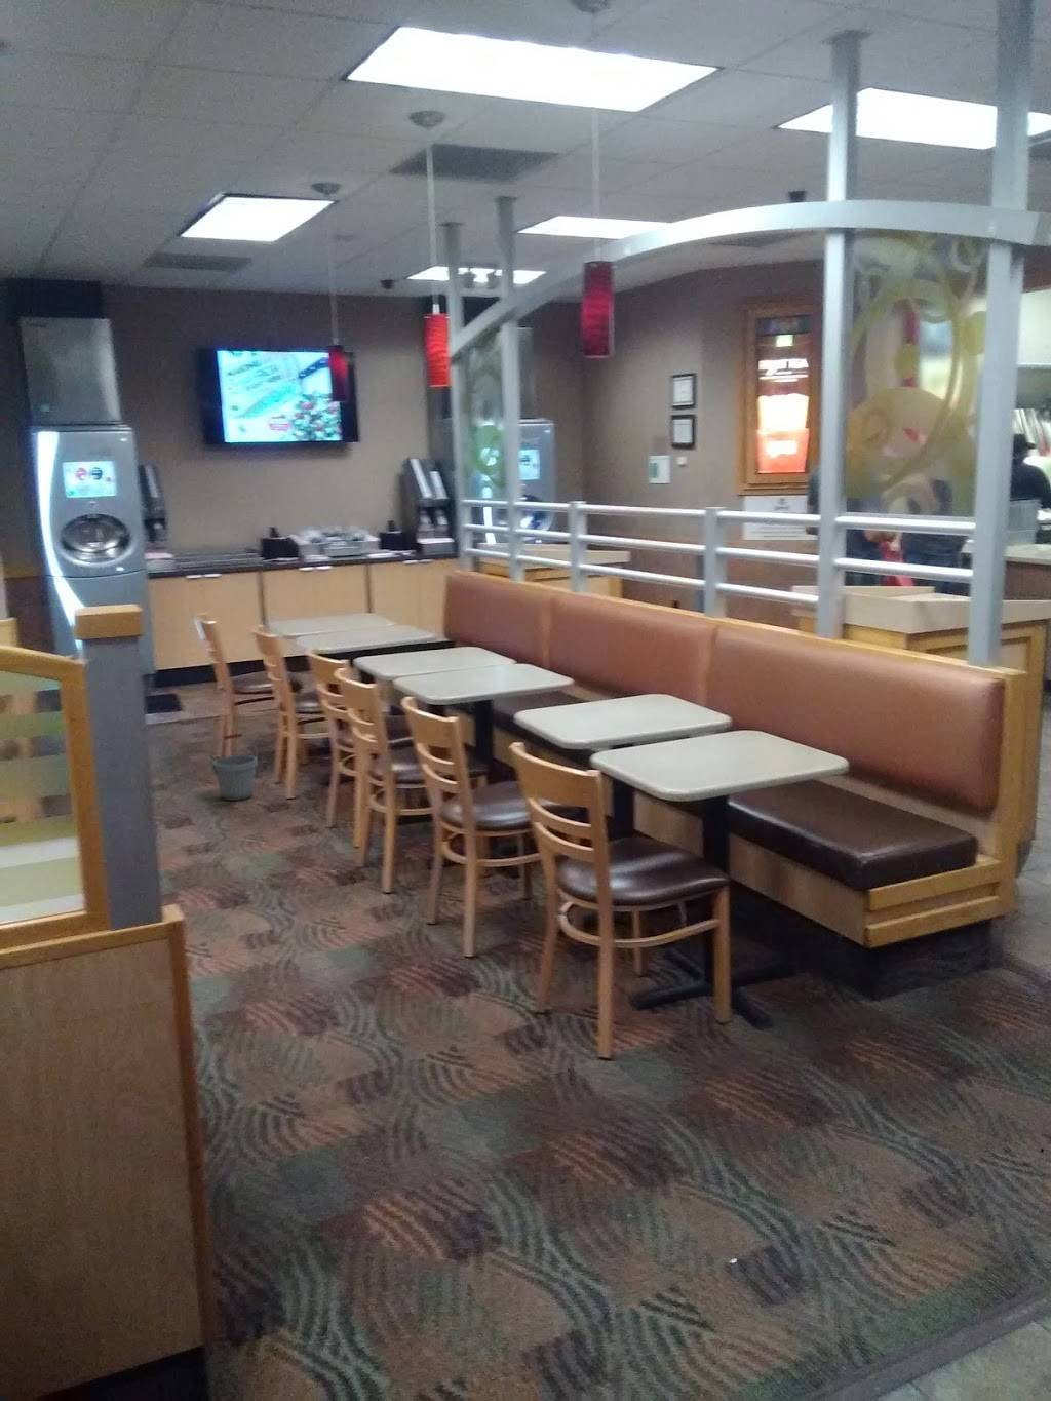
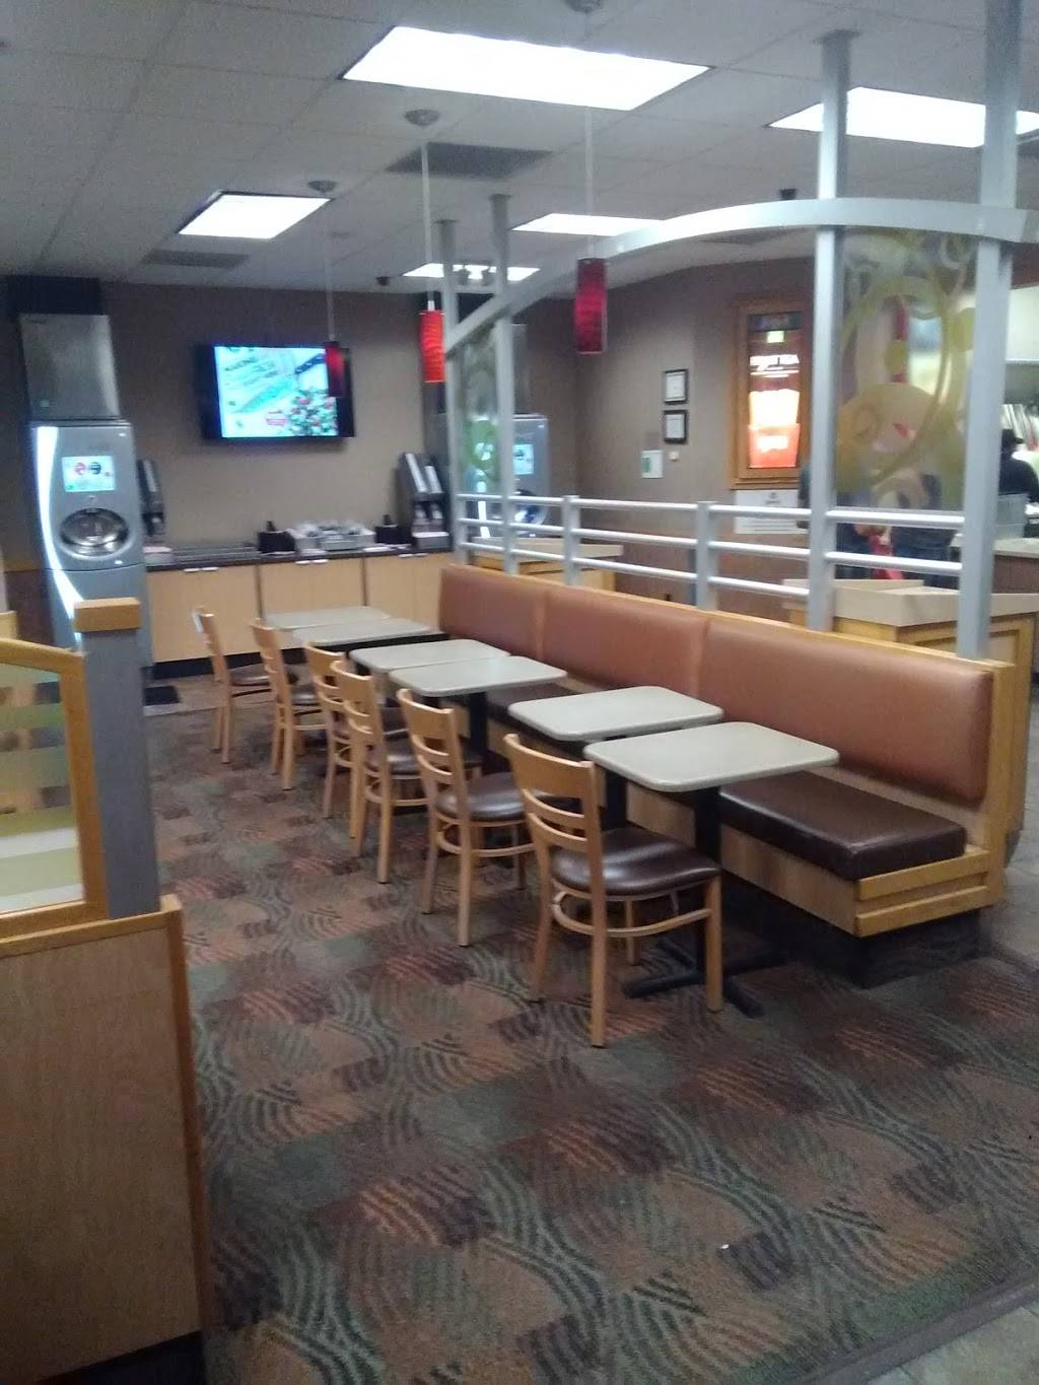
- bucket [210,733,258,802]
